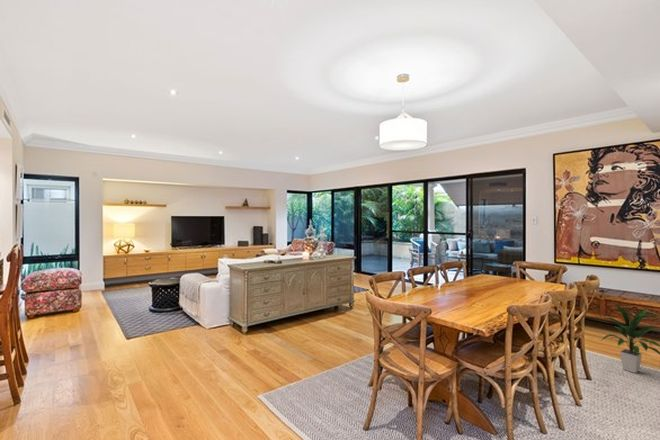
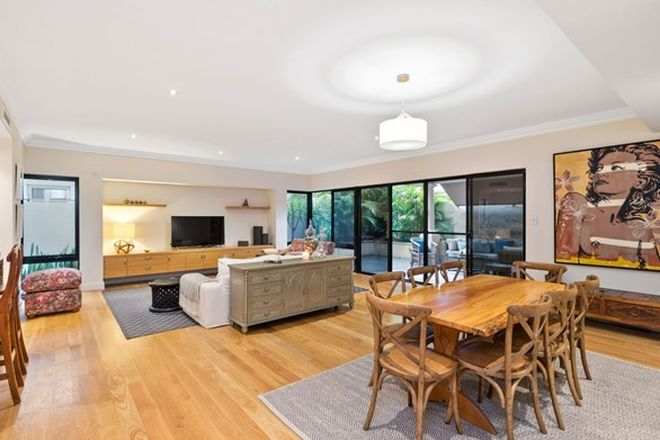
- indoor plant [599,302,660,374]
